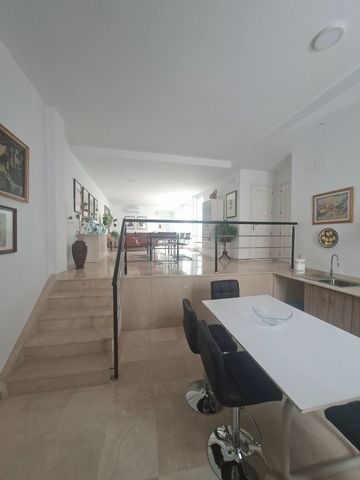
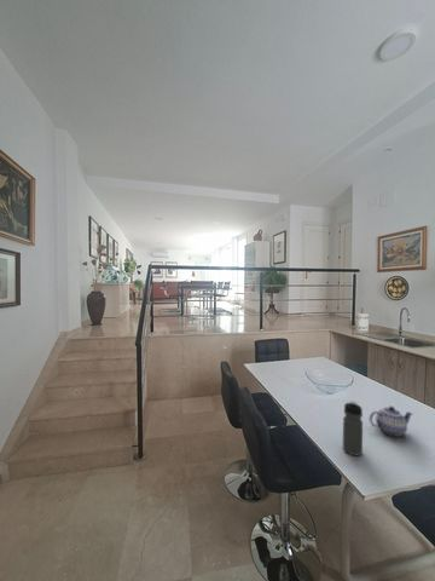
+ teapot [369,405,413,438]
+ water bottle [342,399,364,456]
